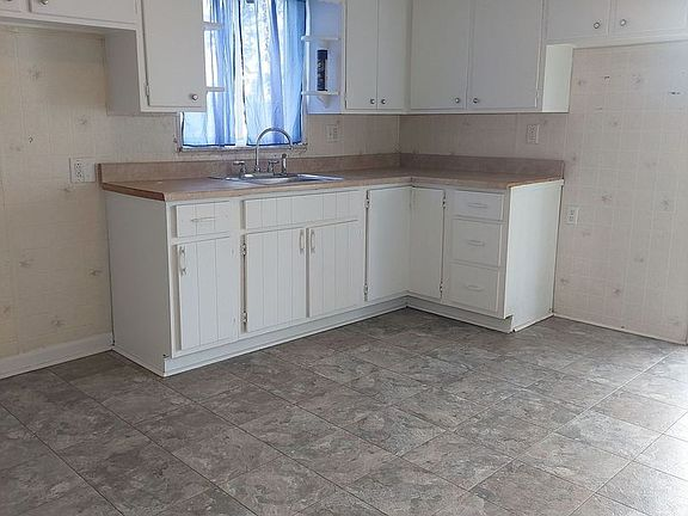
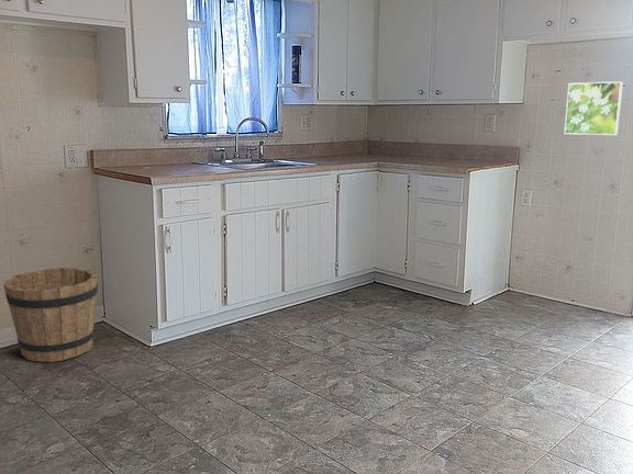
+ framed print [563,80,624,136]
+ bucket [2,267,99,363]
